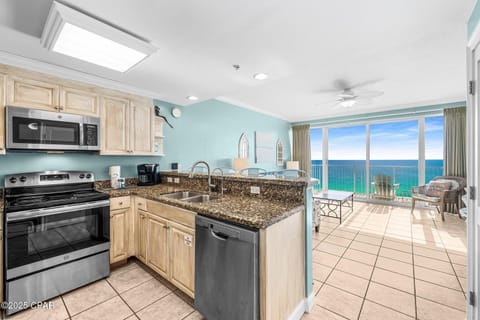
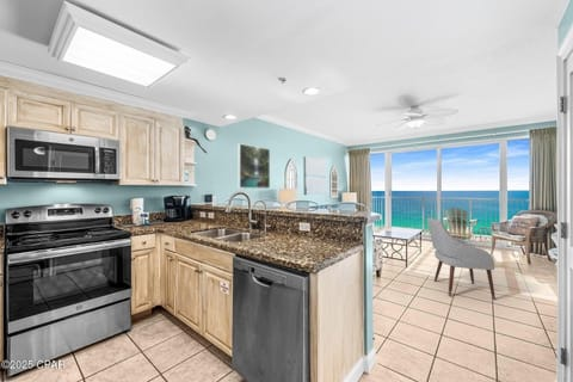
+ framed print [236,142,271,190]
+ chair [426,216,497,301]
